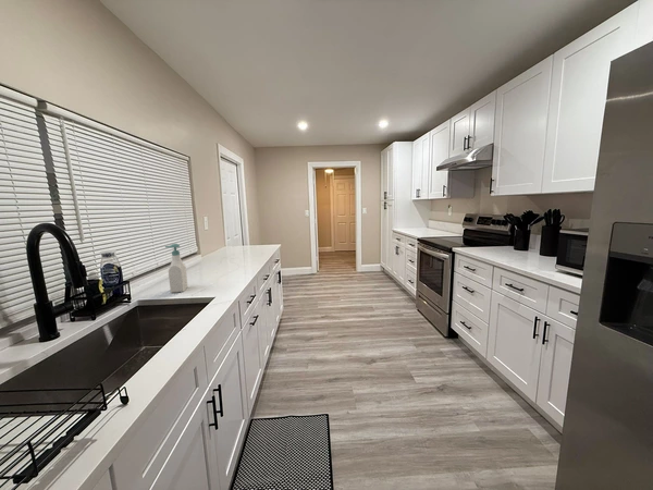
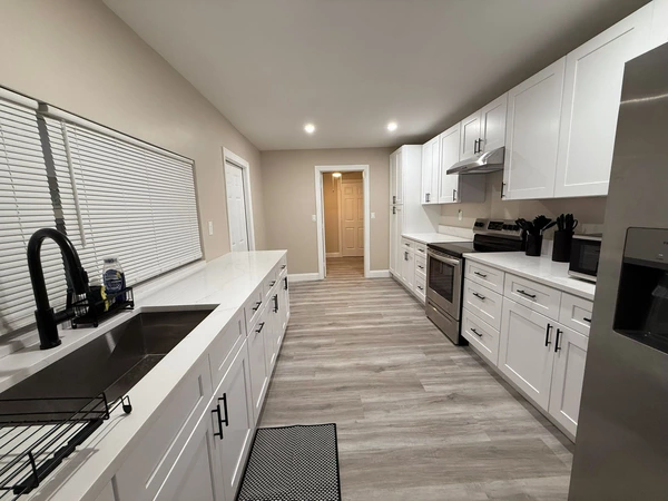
- soap bottle [164,243,188,294]
